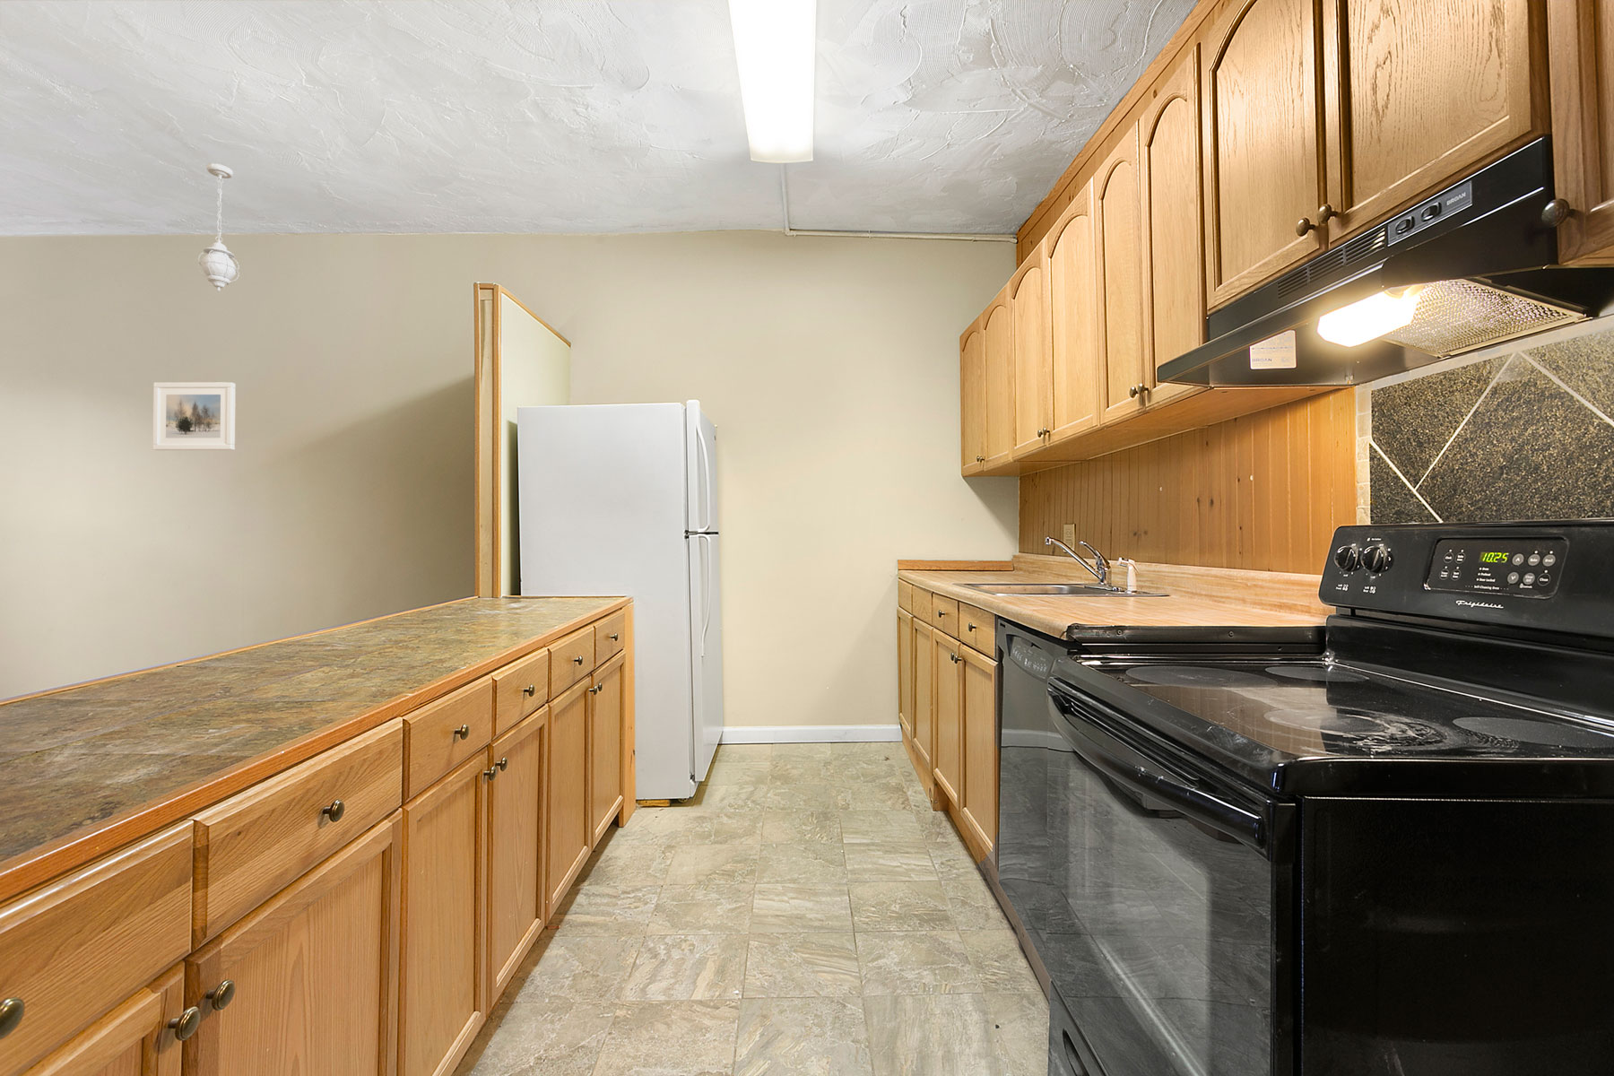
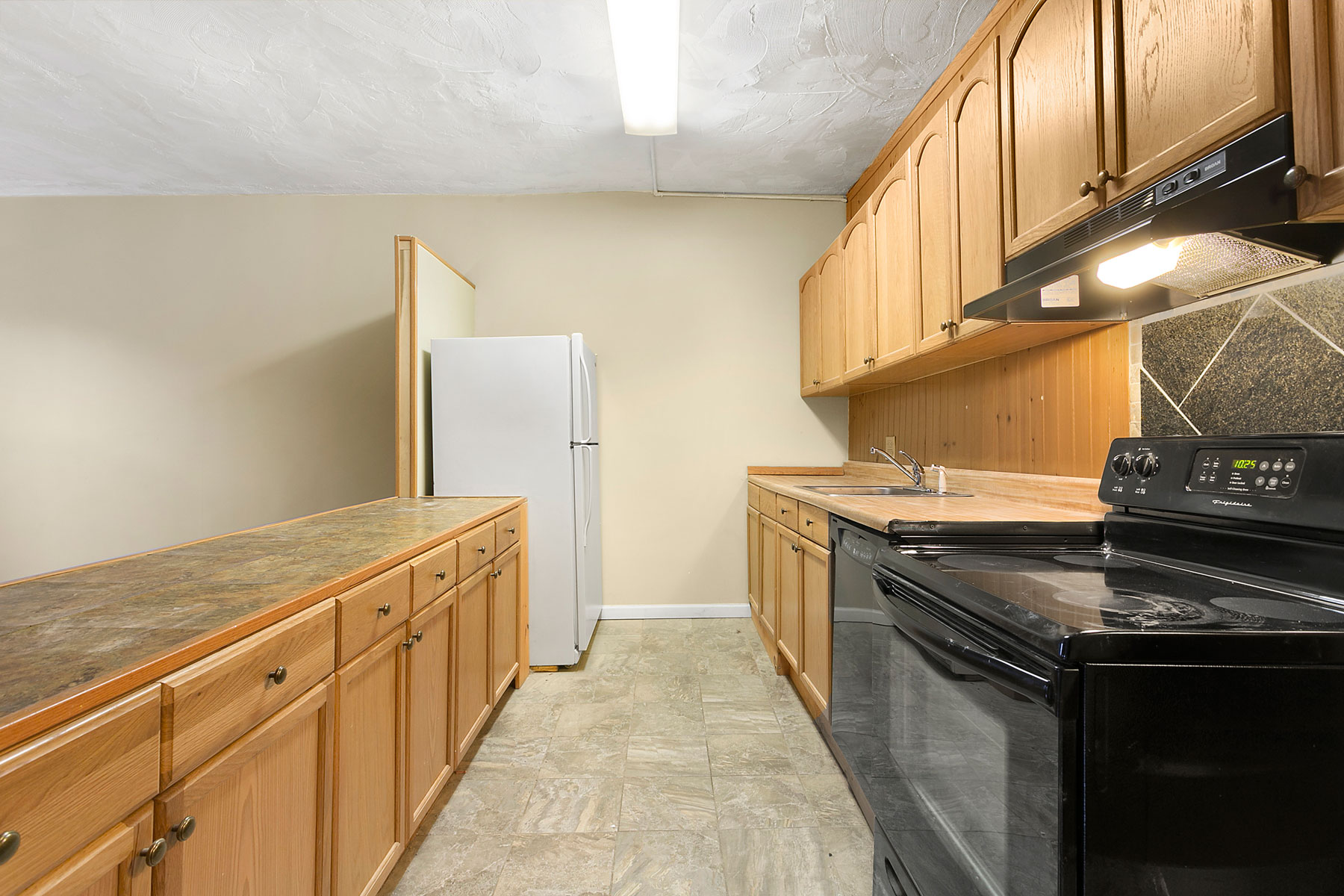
- pendant light [197,162,239,292]
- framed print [151,381,237,452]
